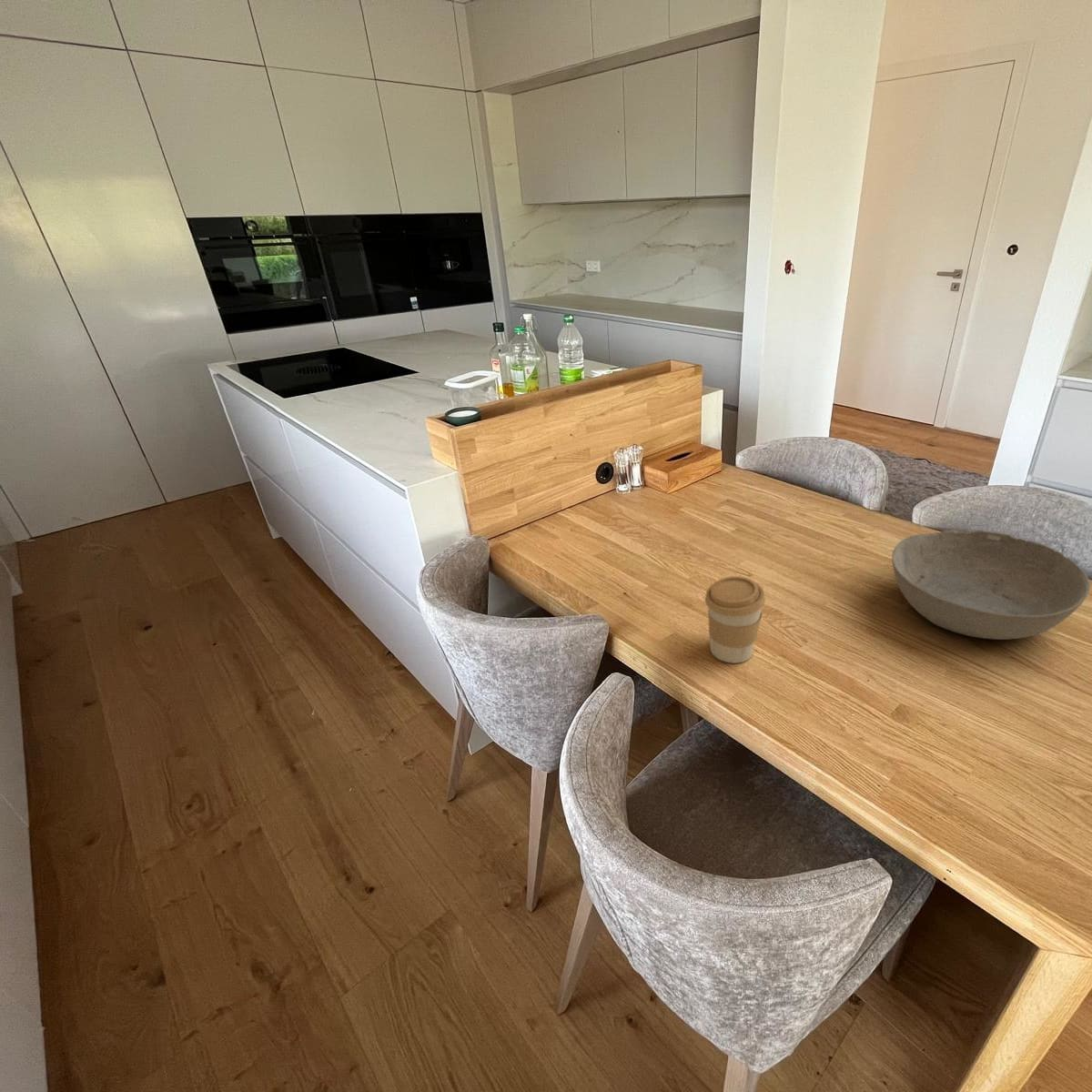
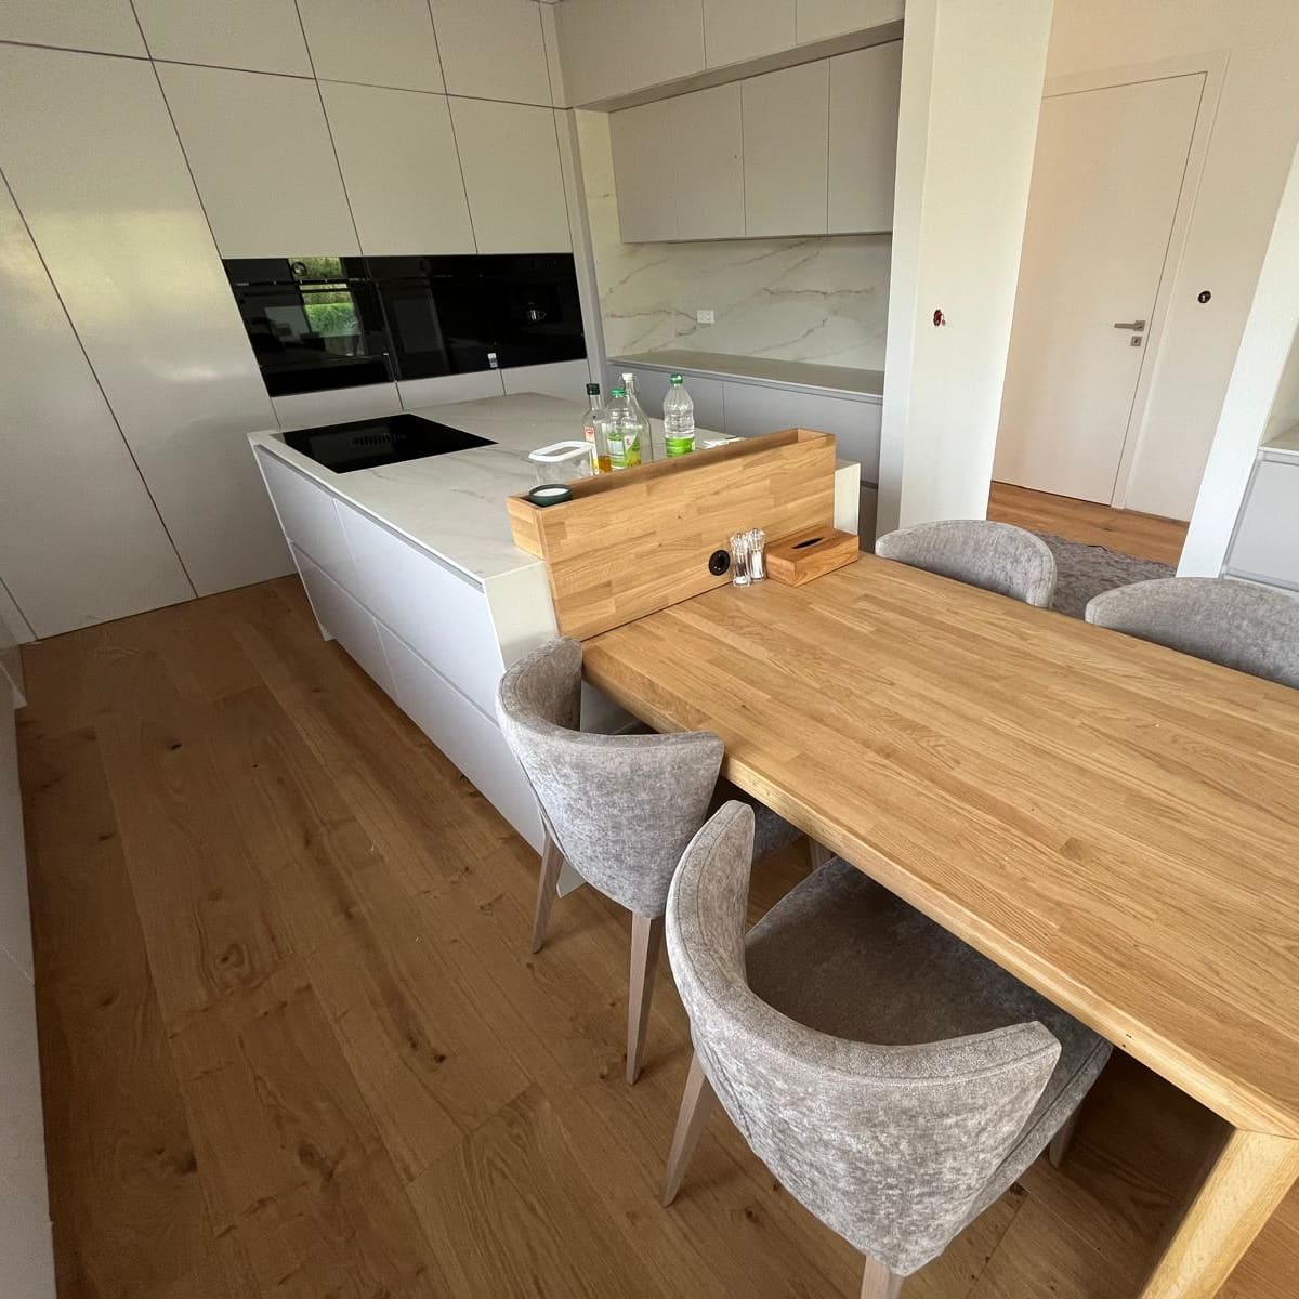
- bowl [891,529,1091,641]
- coffee cup [704,575,766,664]
